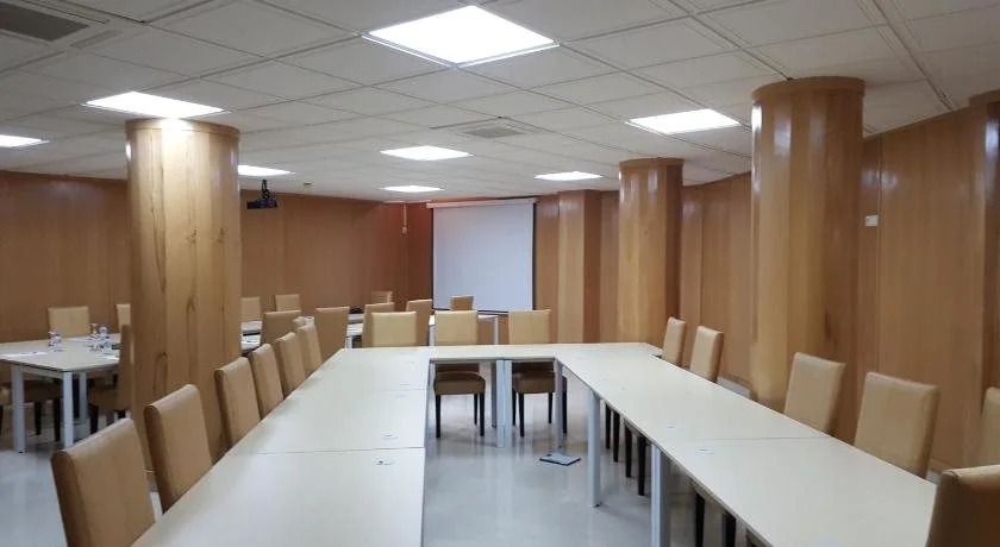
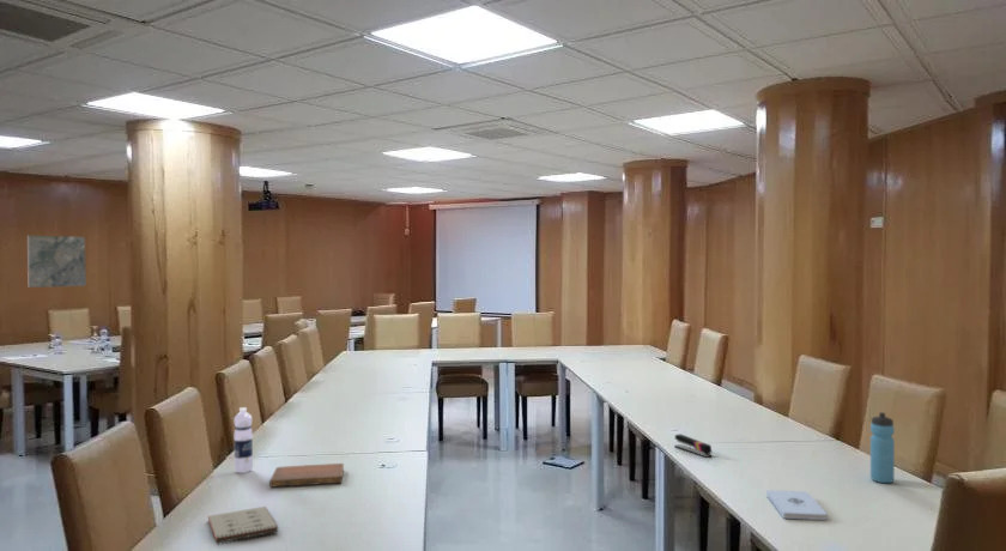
+ notepad [207,505,279,546]
+ map [26,235,87,289]
+ stapler [673,434,714,459]
+ water bottle [869,411,896,484]
+ water bottle [232,406,254,474]
+ notebook [268,462,345,489]
+ notepad [765,489,828,521]
